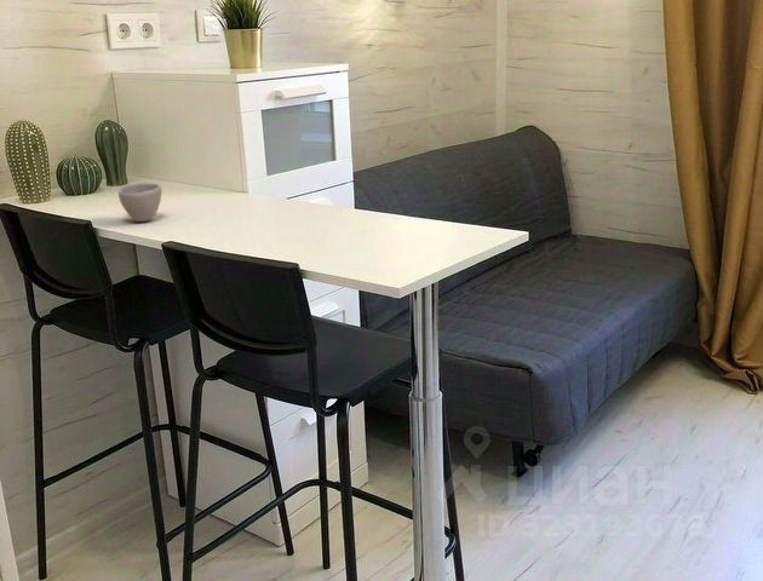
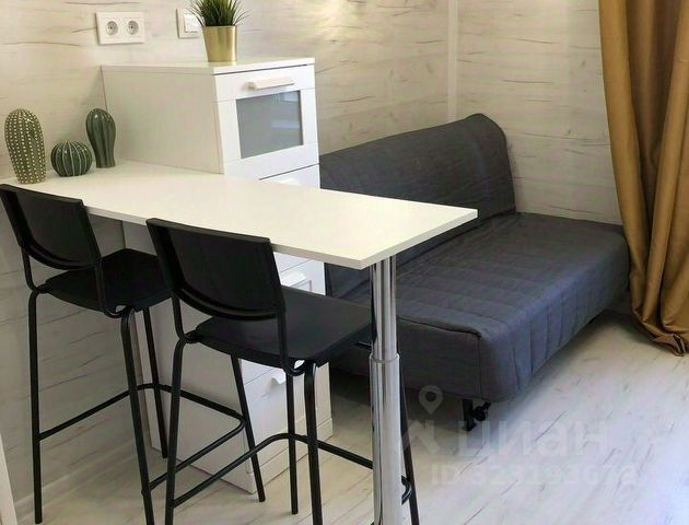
- cup [117,182,164,223]
